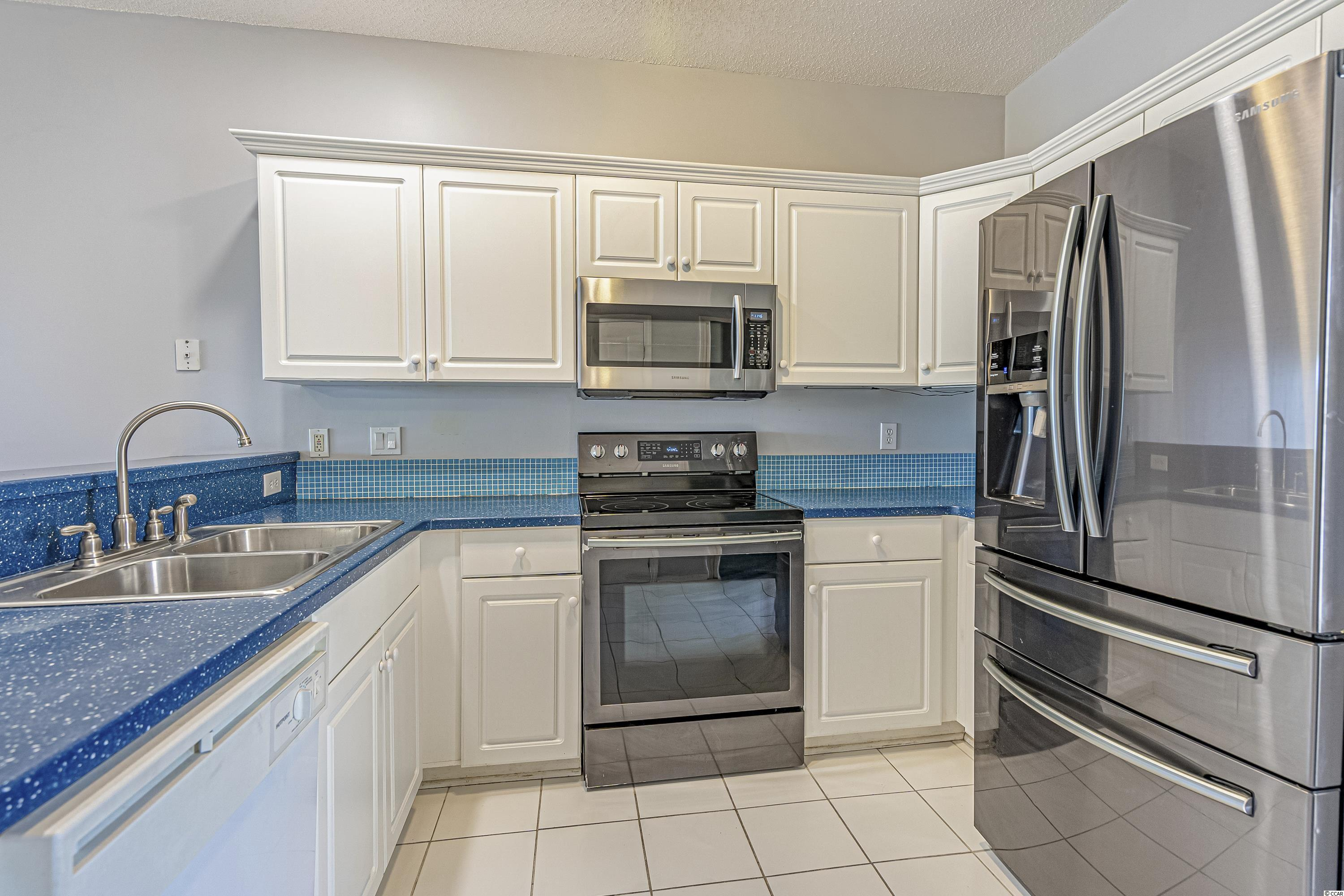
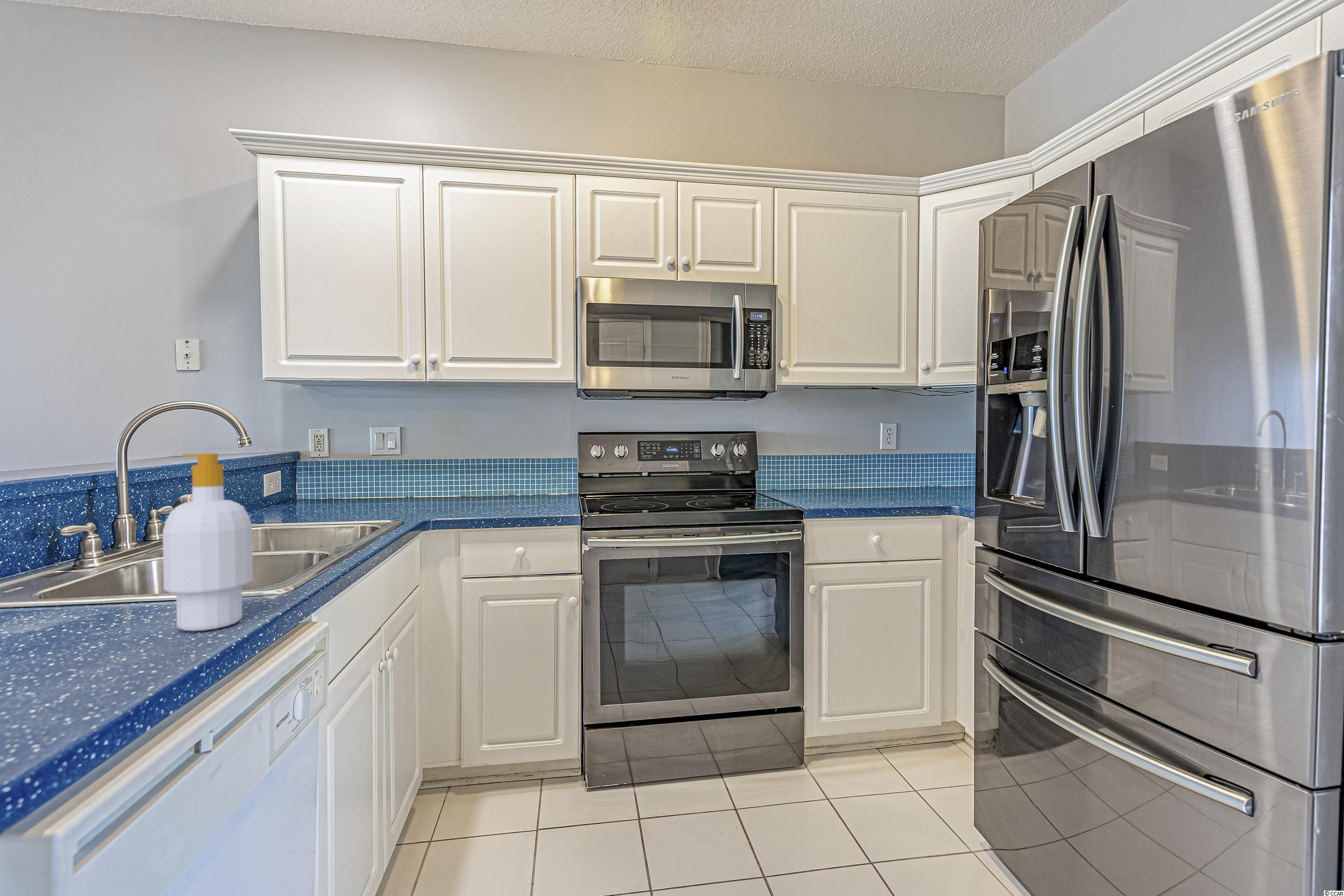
+ soap bottle [162,453,253,632]
